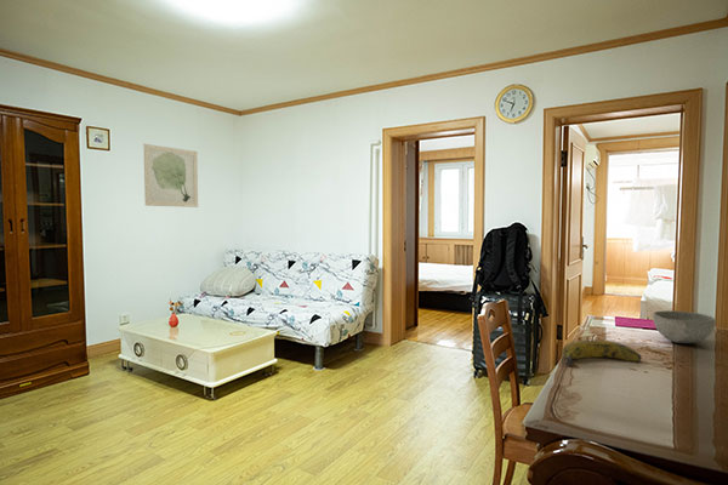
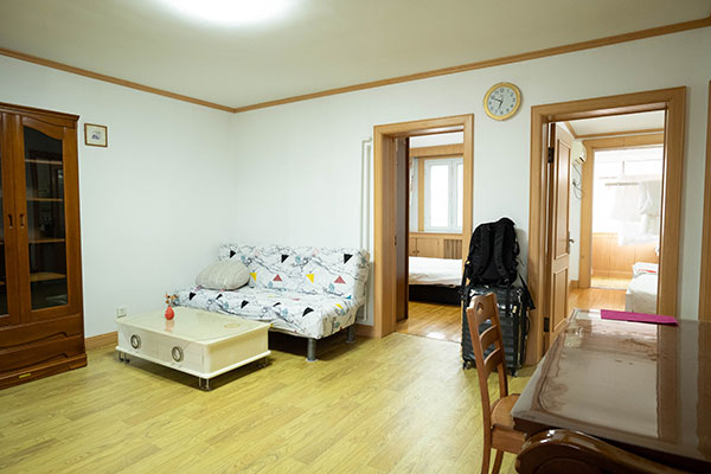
- banana [562,340,643,367]
- bowl [652,309,716,344]
- wall art [143,143,199,209]
